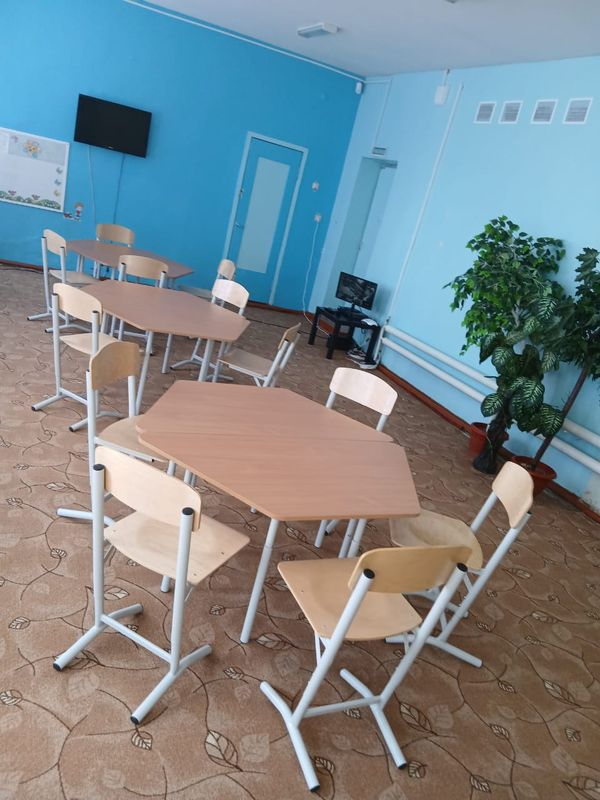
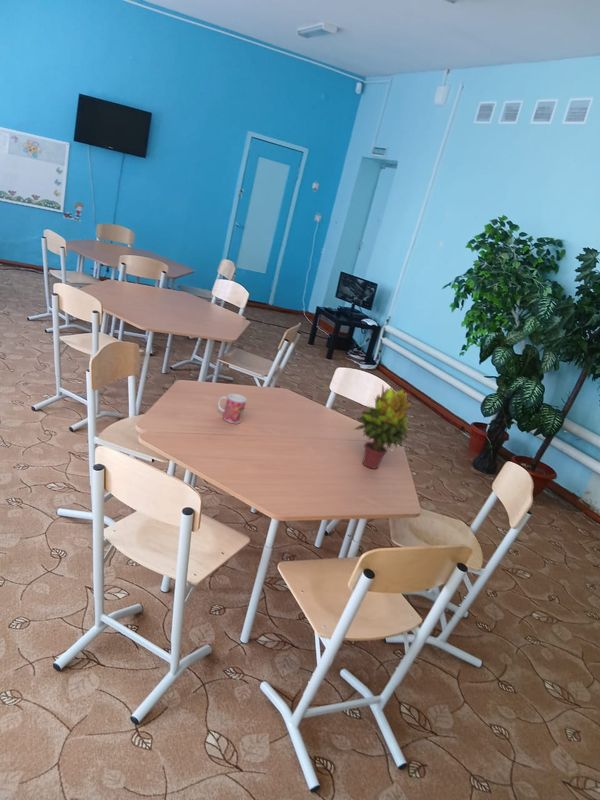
+ mug [217,393,248,424]
+ potted plant [353,383,413,470]
